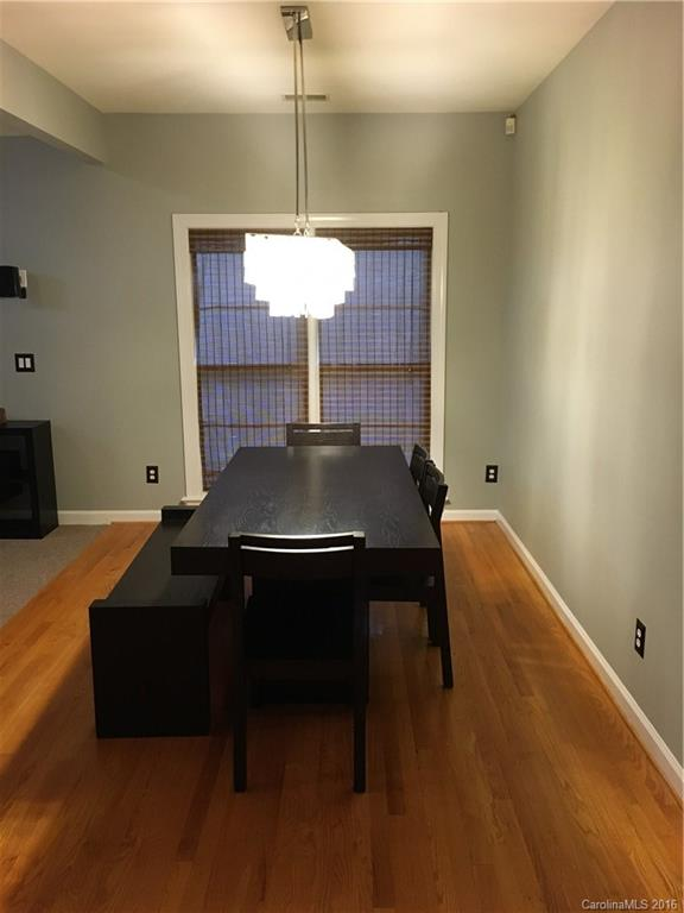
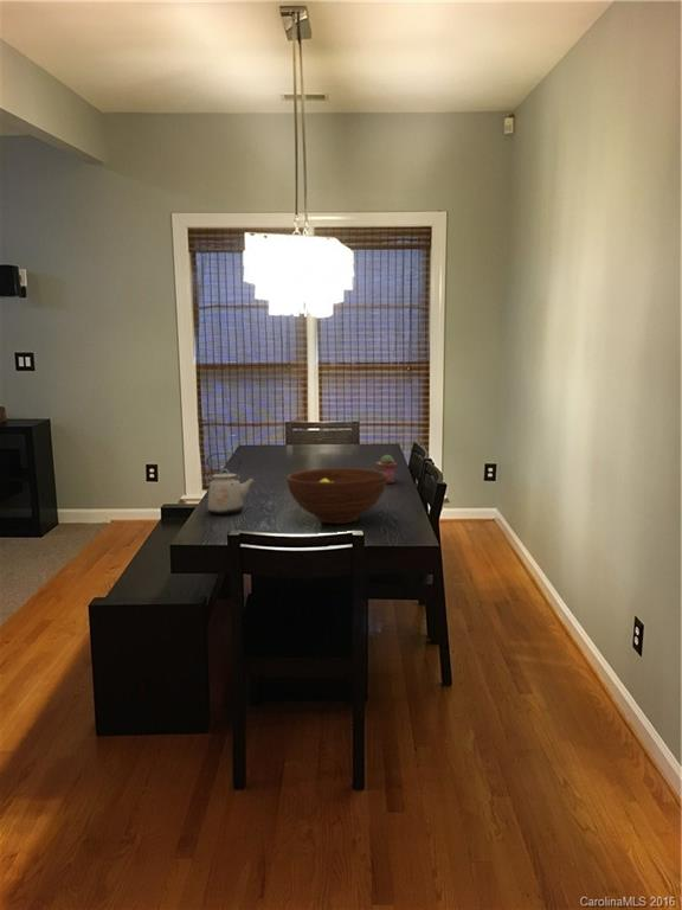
+ kettle [206,451,257,515]
+ fruit bowl [285,467,387,525]
+ potted succulent [375,454,398,485]
